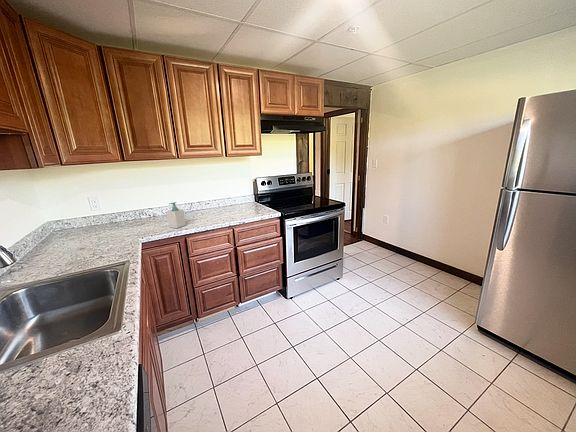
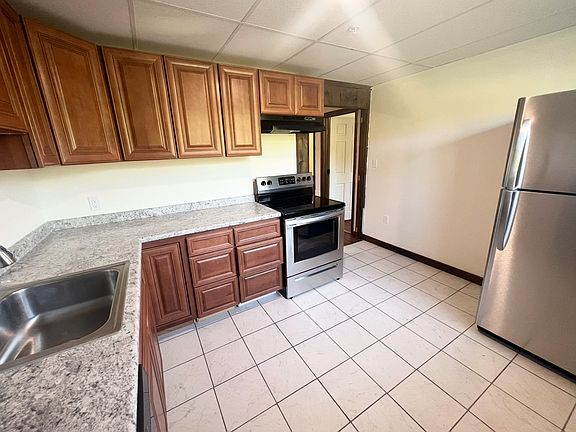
- soap bottle [166,201,187,229]
